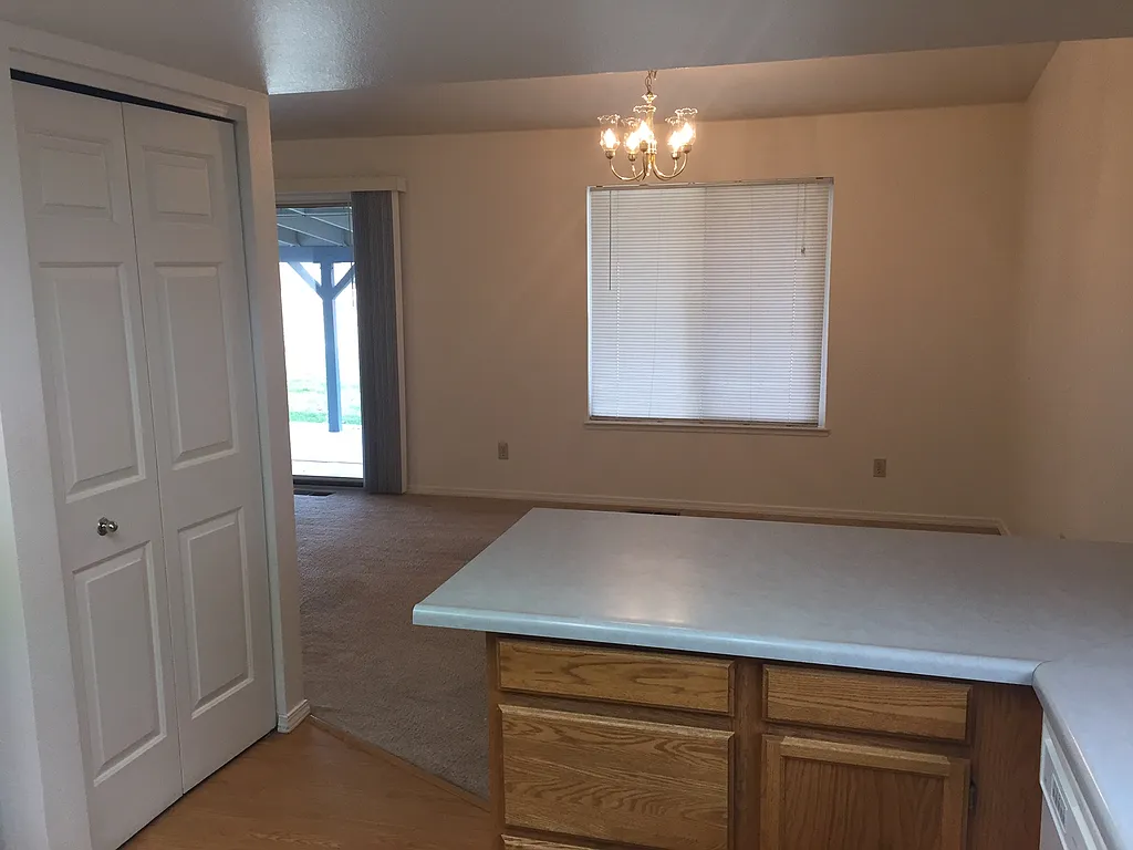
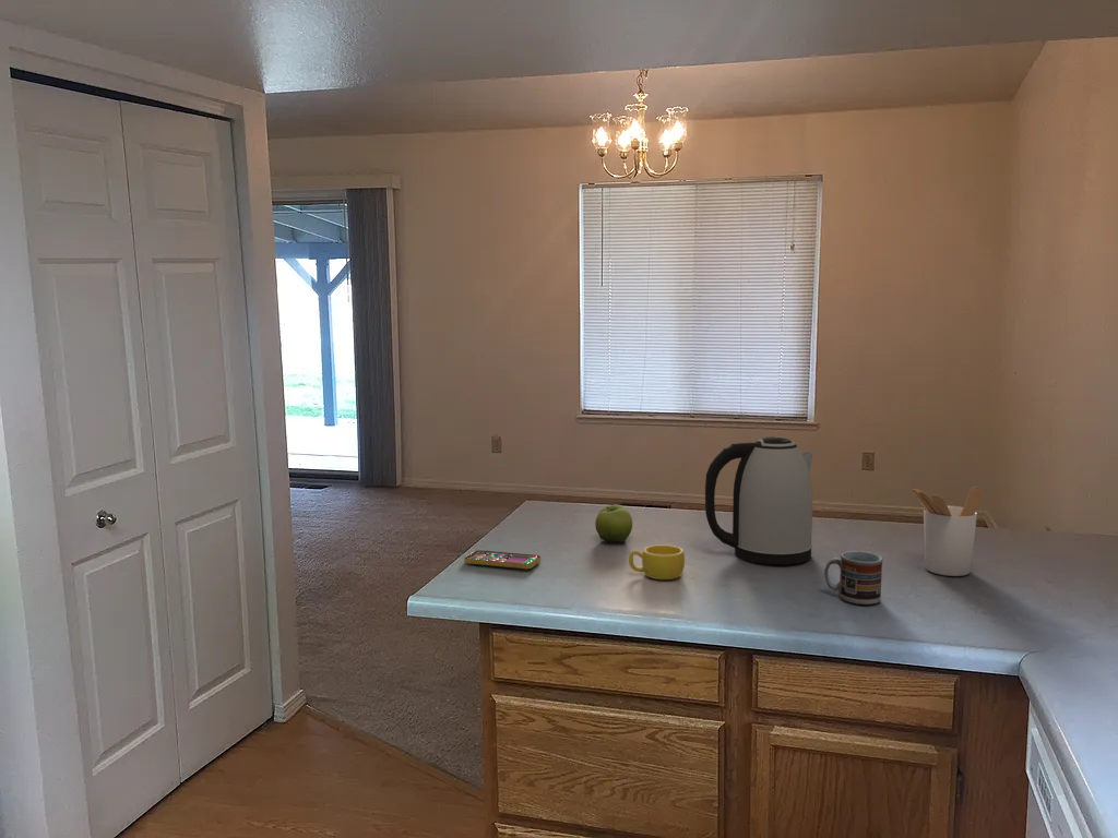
+ cup [823,550,883,606]
+ smartphone [463,549,542,570]
+ utensil holder [912,486,985,577]
+ cup [628,543,686,580]
+ kettle [704,435,814,565]
+ fruit [594,504,633,543]
